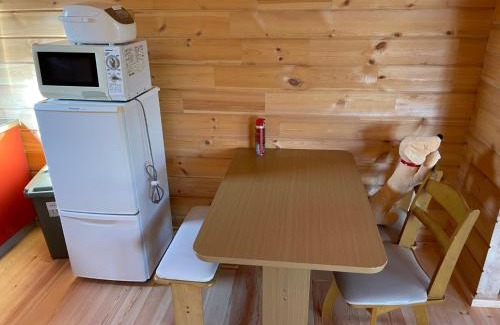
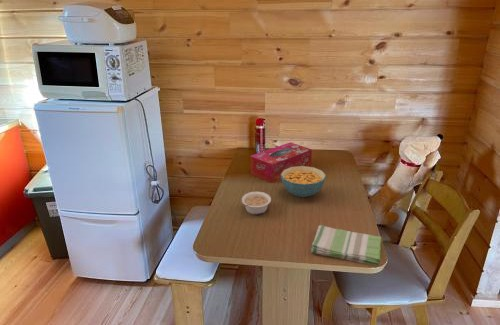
+ tissue box [250,141,313,184]
+ dish towel [310,224,383,266]
+ legume [241,191,272,216]
+ cereal bowl [281,166,327,198]
